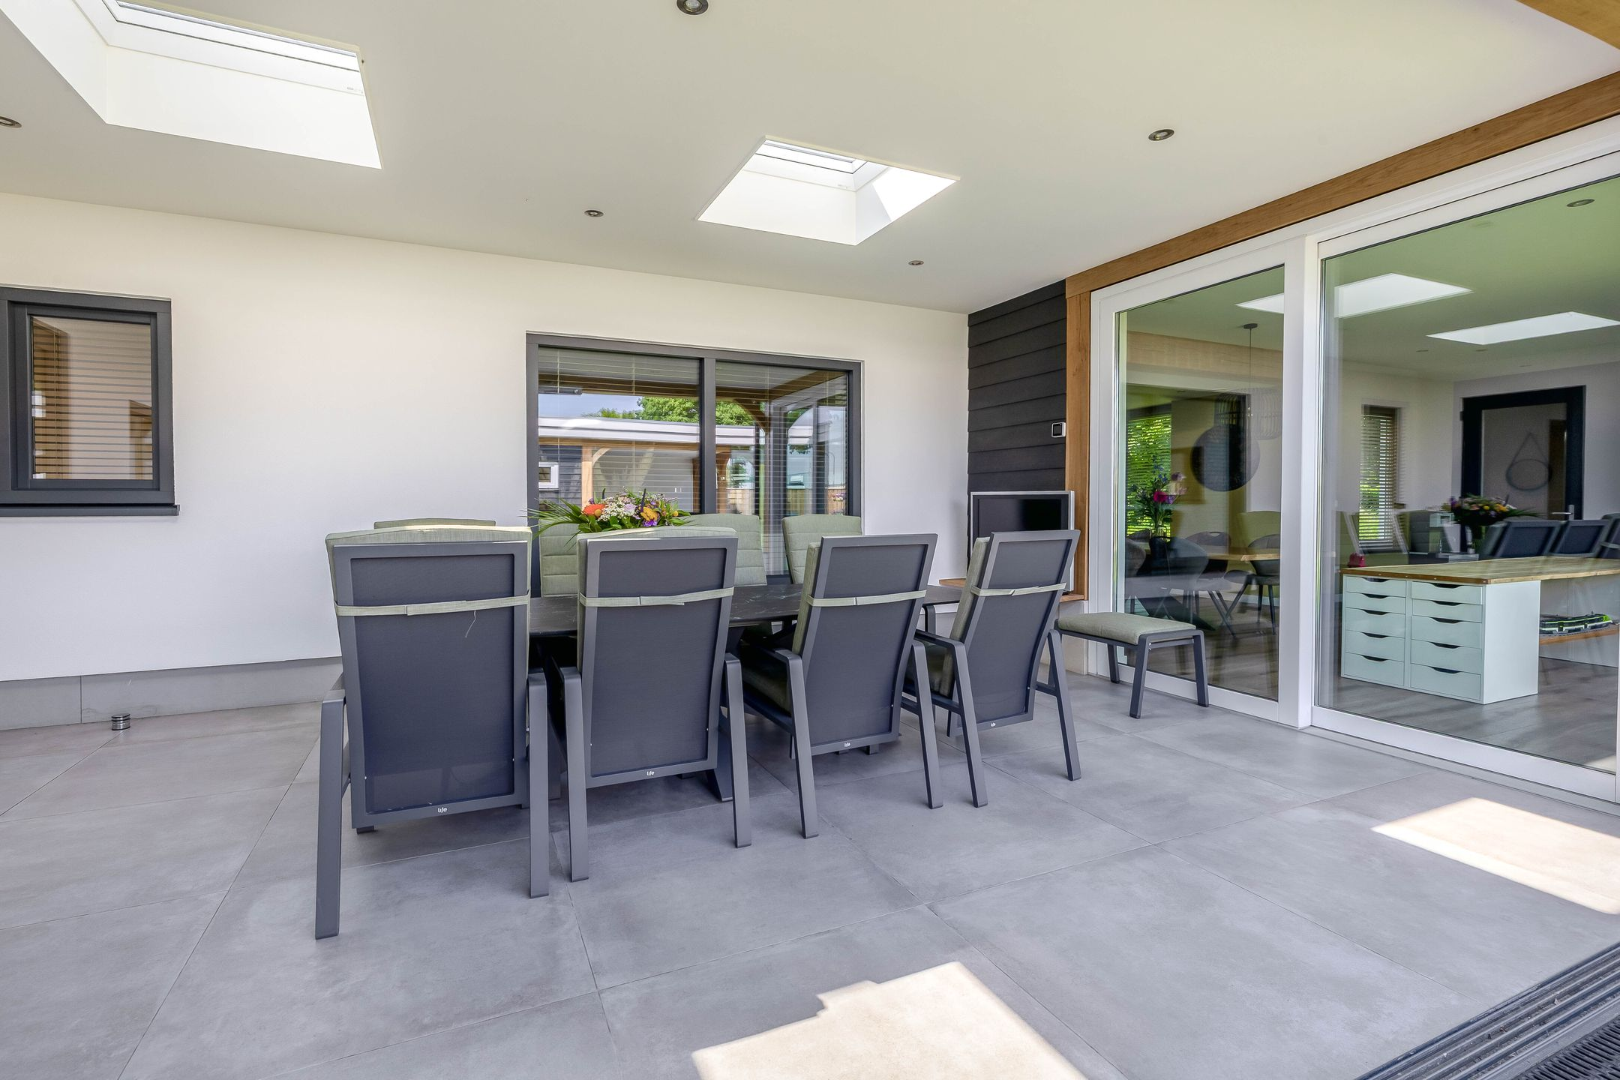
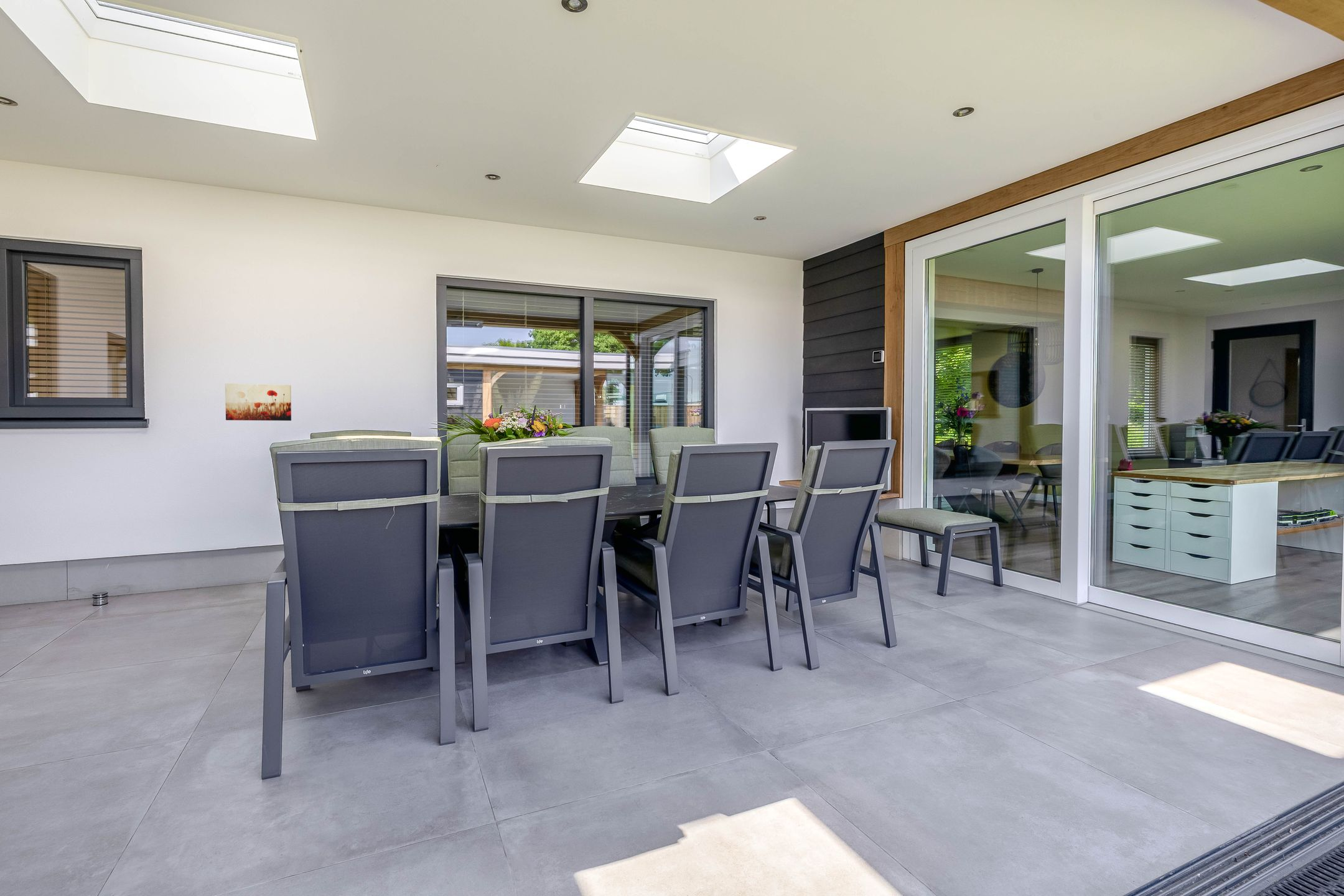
+ wall art [225,383,292,421]
